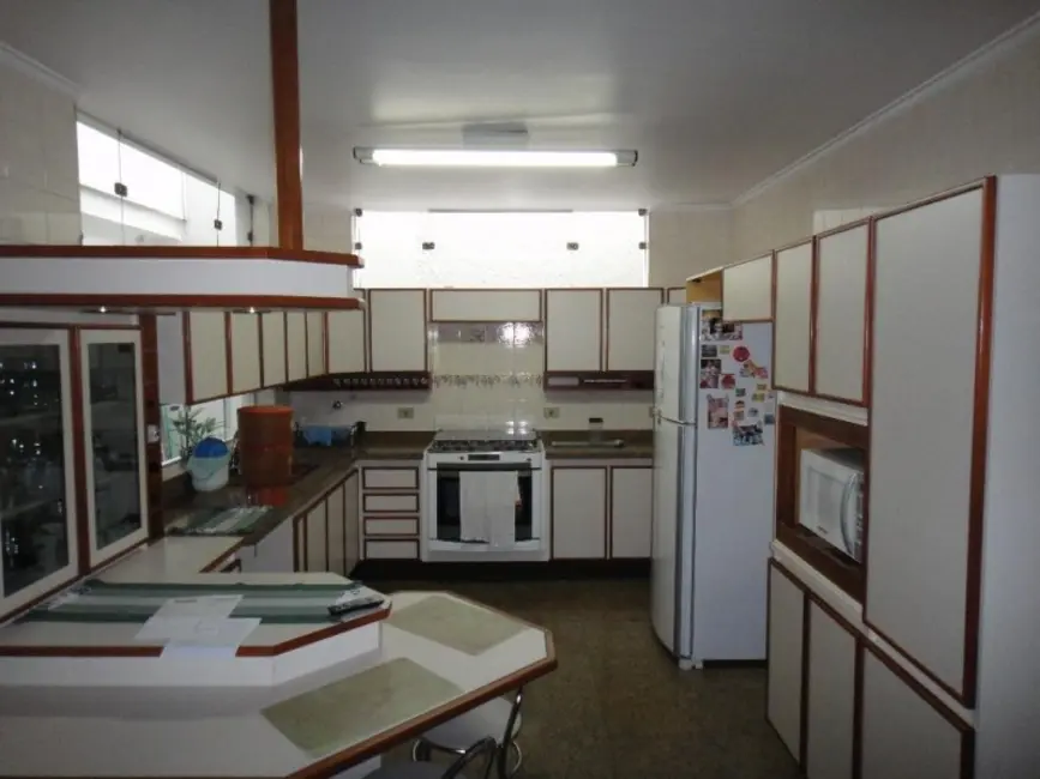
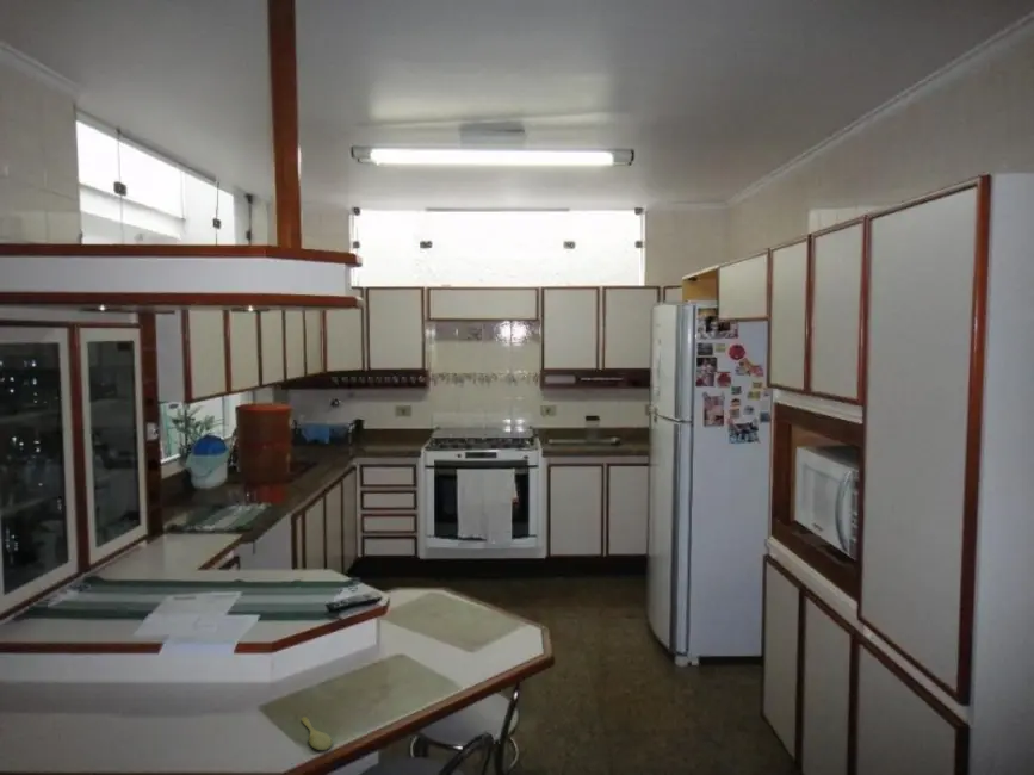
+ spoon [301,715,333,751]
